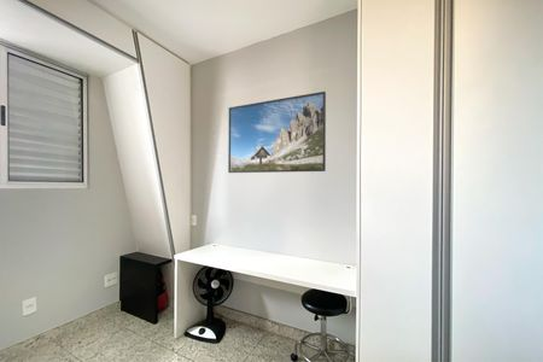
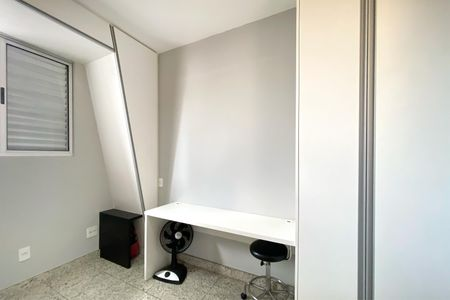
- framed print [227,91,327,174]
